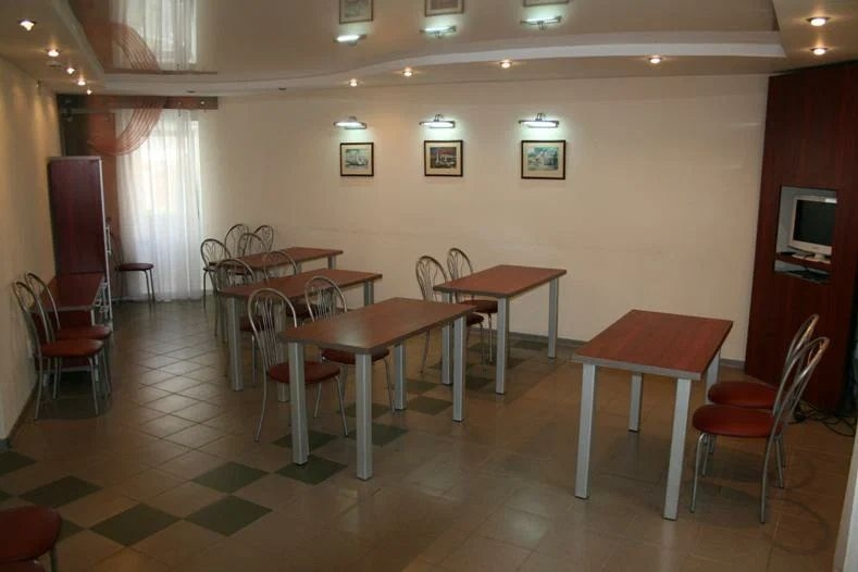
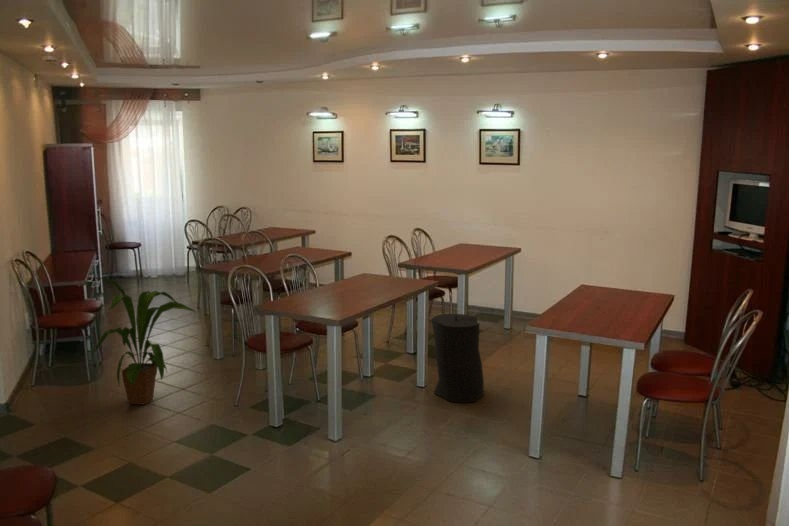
+ house plant [92,276,197,406]
+ trash can [431,313,485,404]
